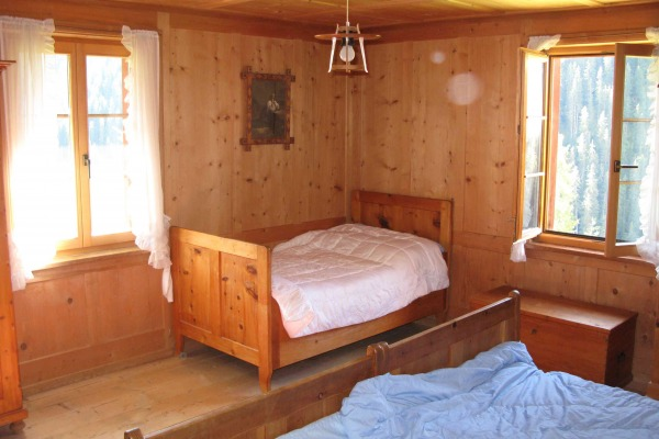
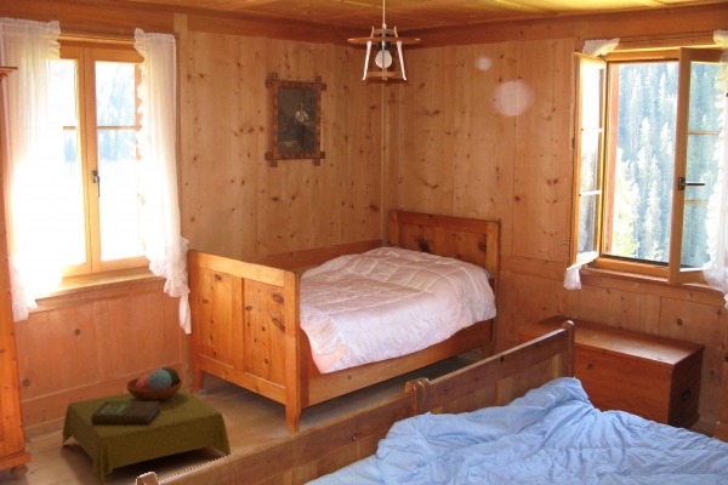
+ side table [61,366,232,485]
